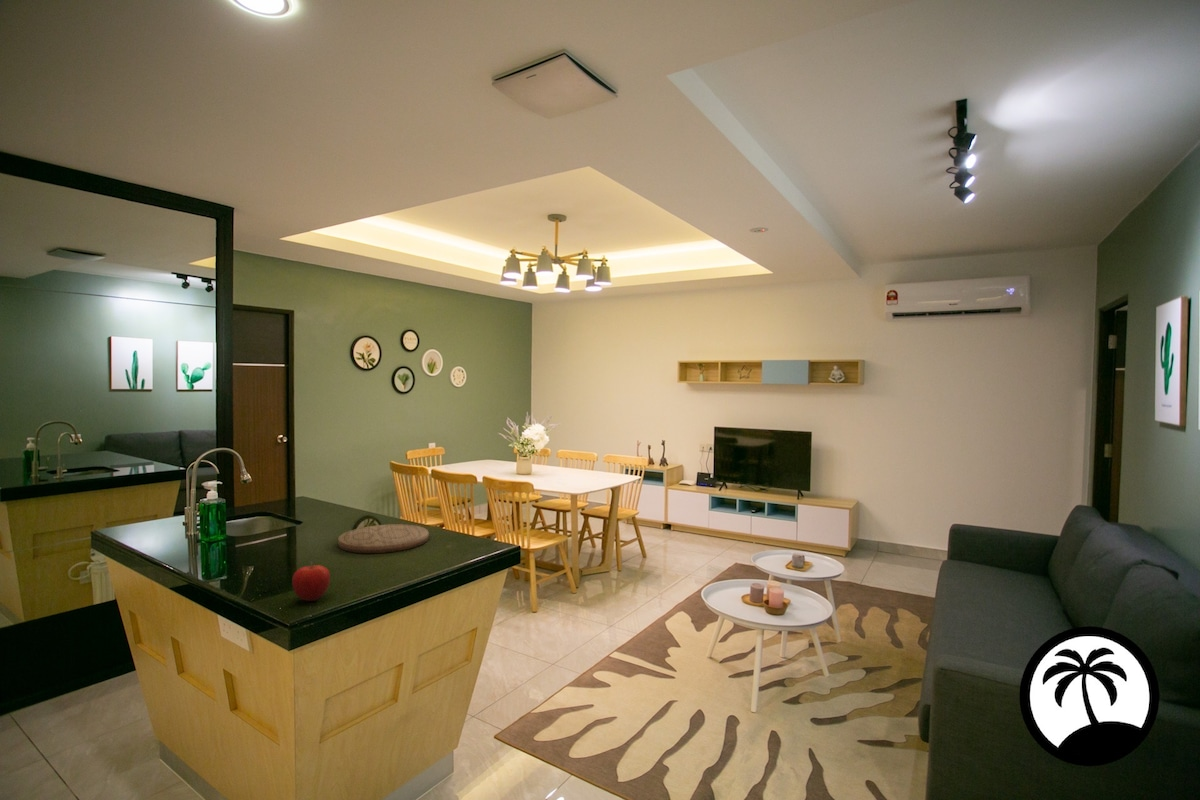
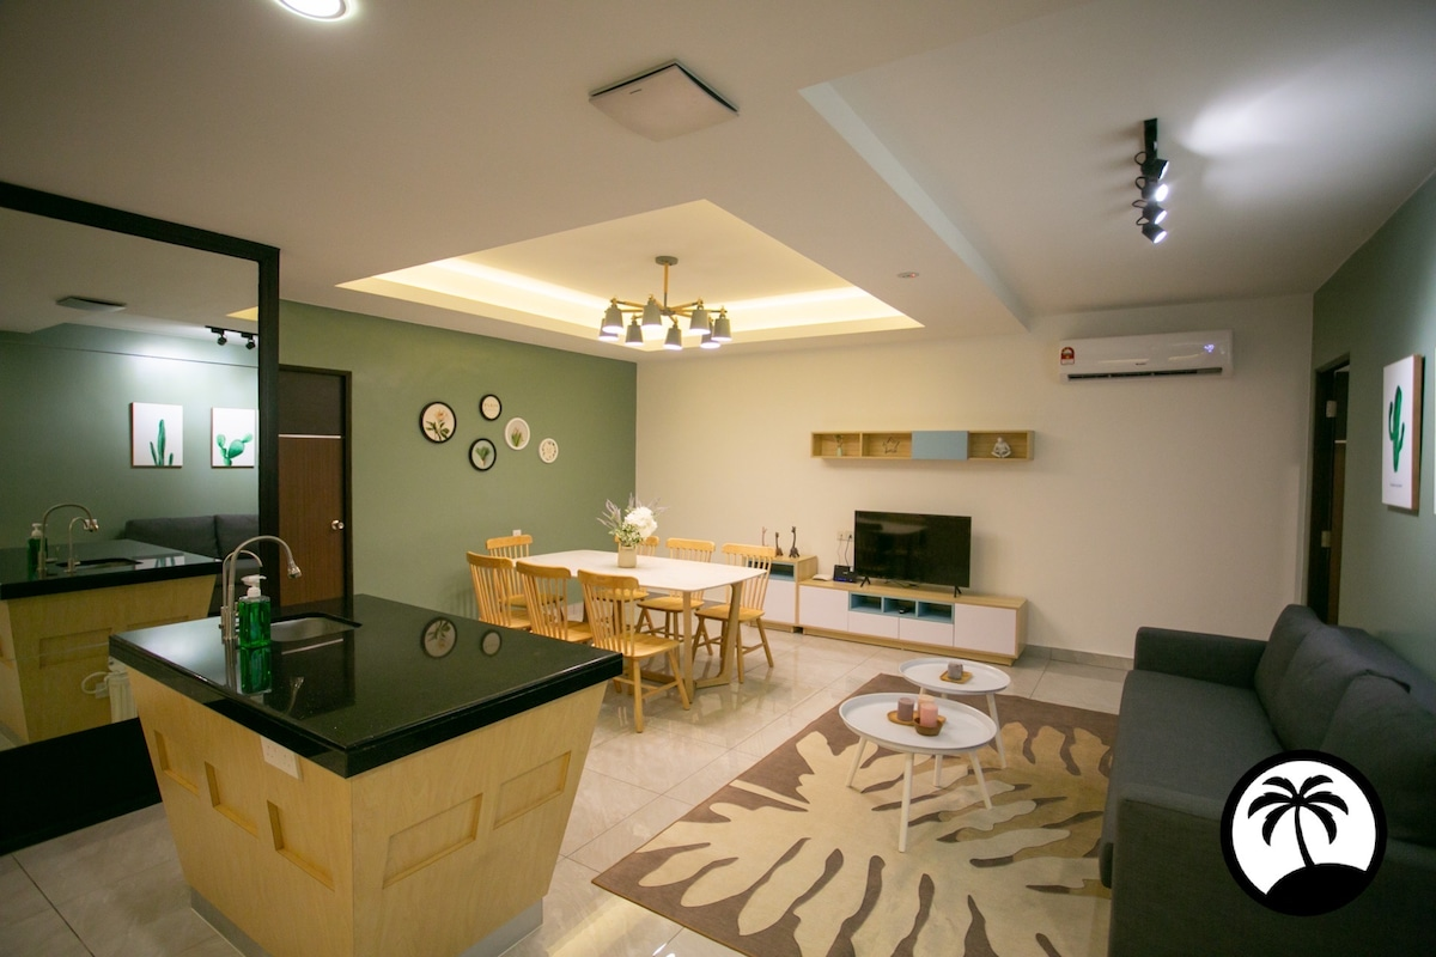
- fruit [291,561,331,602]
- cutting board [337,523,430,554]
